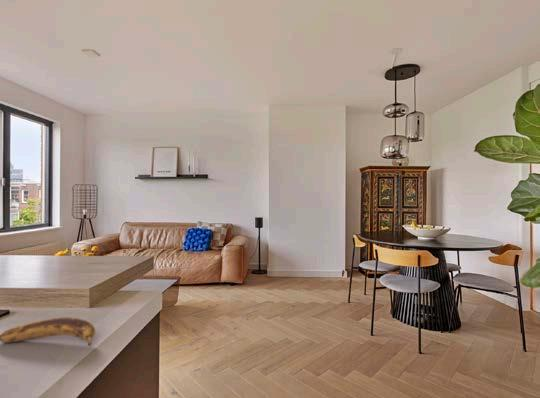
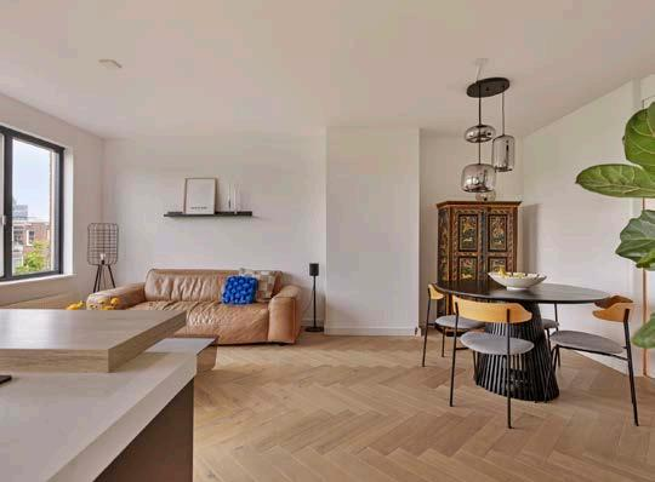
- banana [0,316,96,347]
